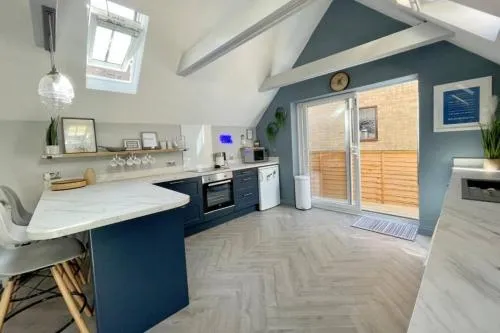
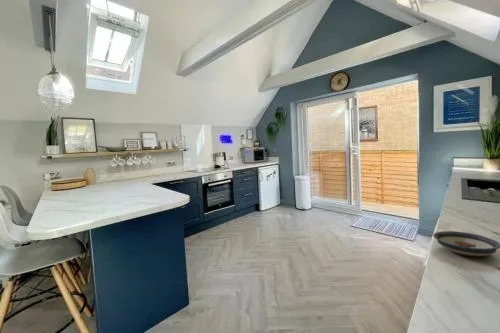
+ saucer [432,230,500,257]
